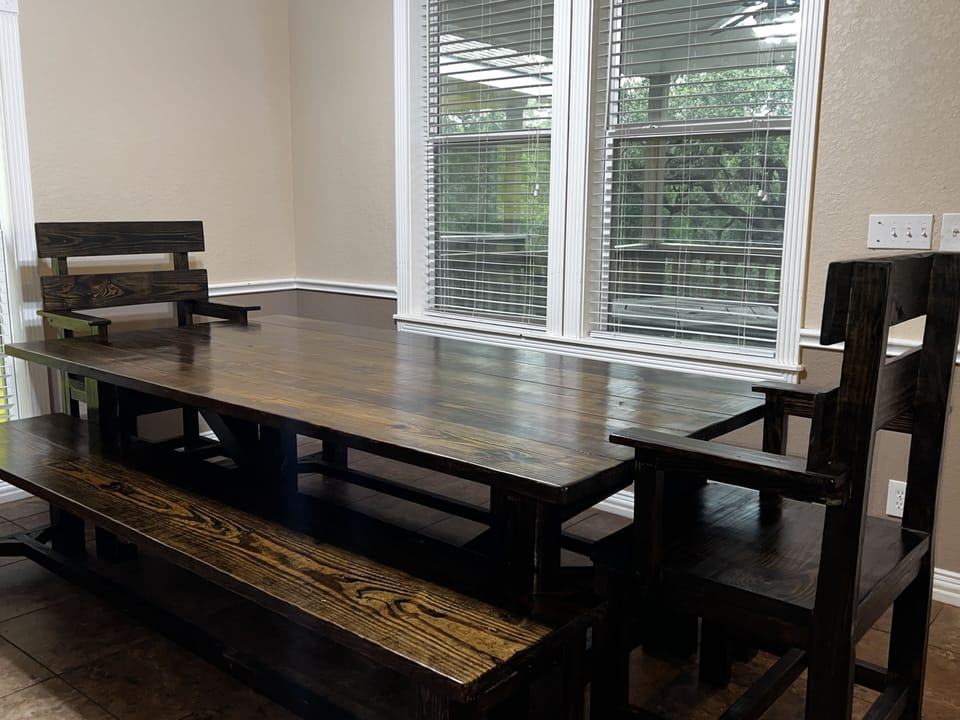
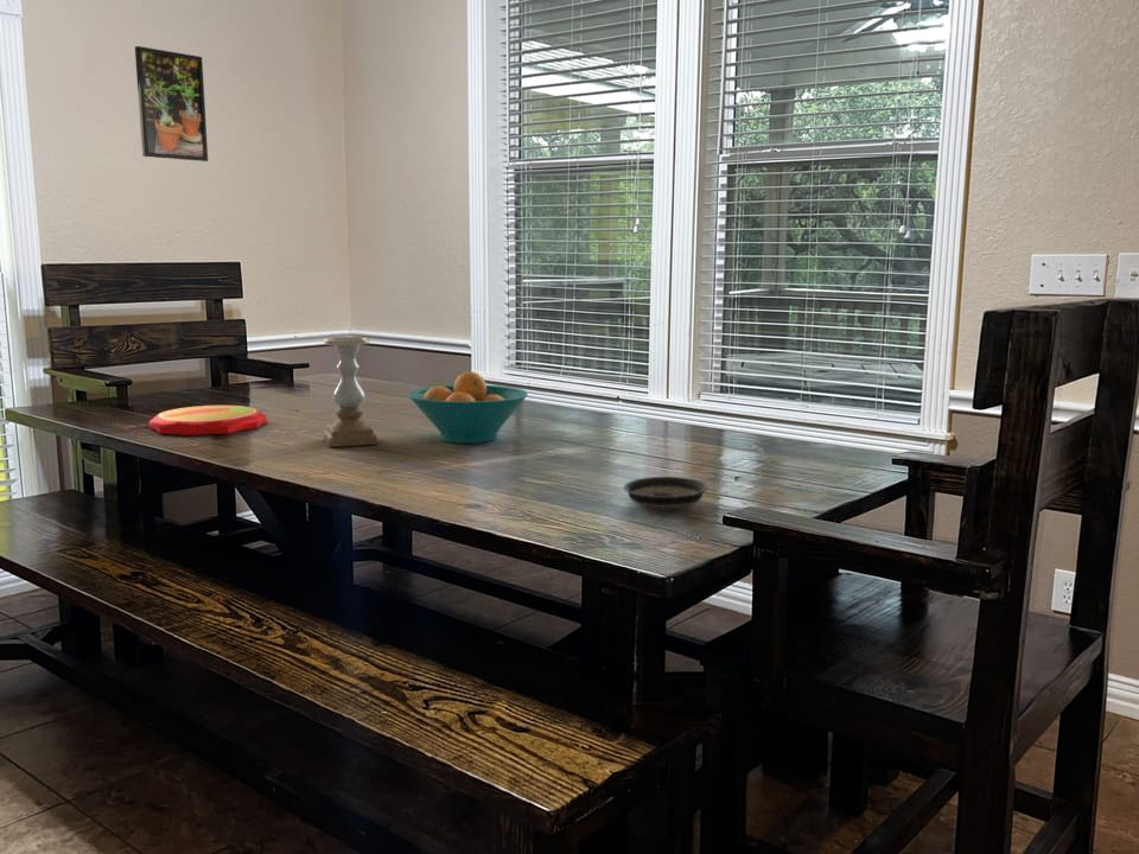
+ plate [148,404,268,436]
+ candle holder [323,336,378,448]
+ saucer [623,476,710,511]
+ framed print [134,45,209,162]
+ fruit bowl [407,370,529,445]
